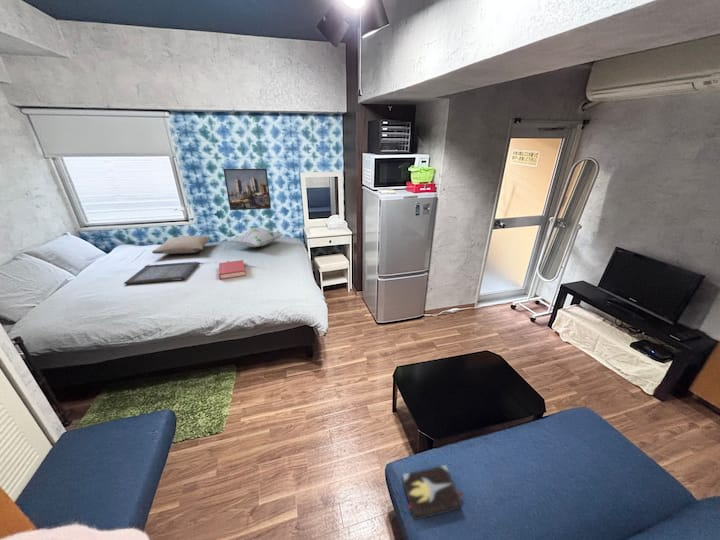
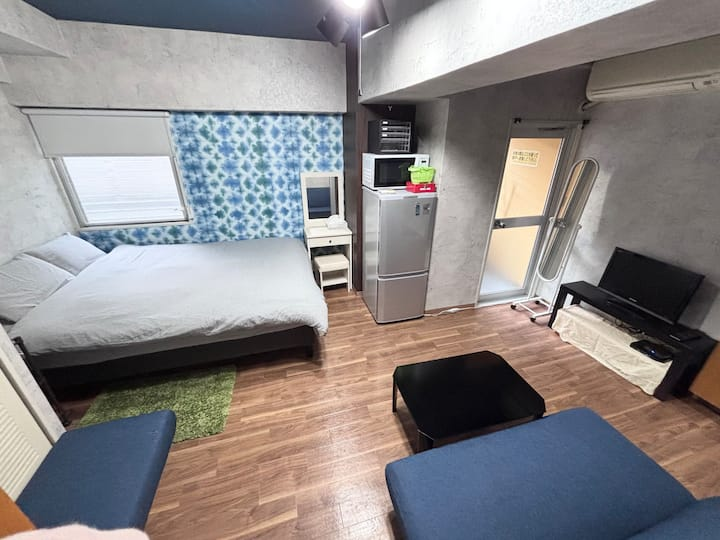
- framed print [222,168,272,211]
- hardback book [218,259,247,281]
- pillow [151,235,211,255]
- decorative pillow [228,227,285,248]
- serving tray [123,261,200,285]
- hardback book [401,464,464,522]
